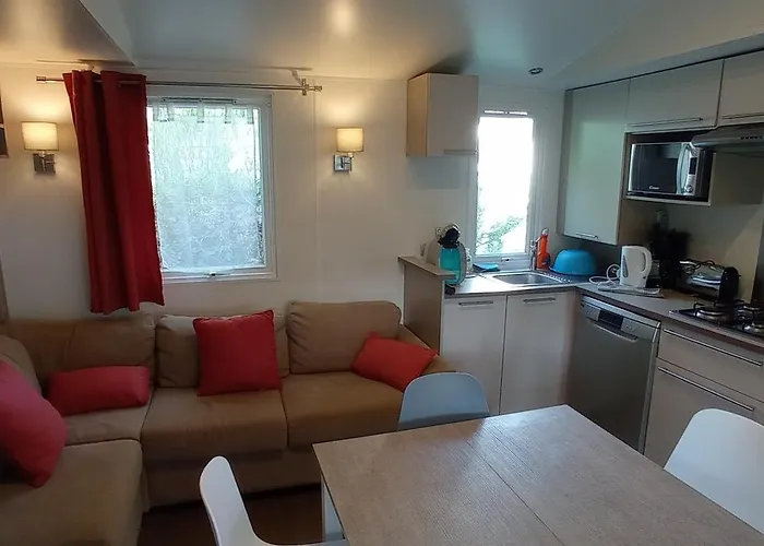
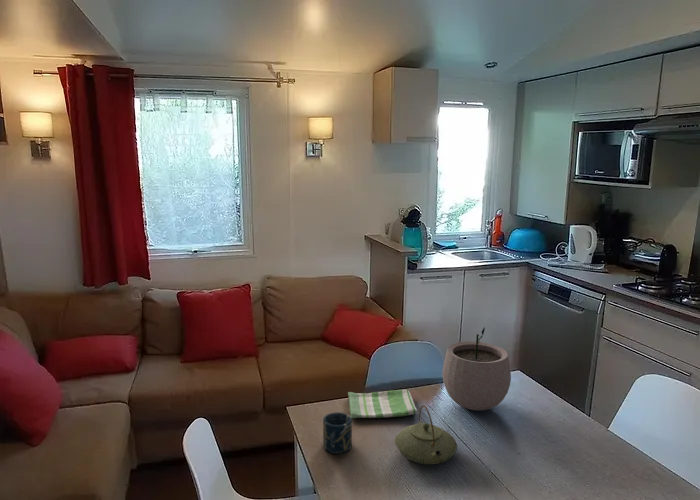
+ plant pot [441,326,512,412]
+ teapot [394,404,458,466]
+ cup [322,411,353,455]
+ dish towel [347,389,418,419]
